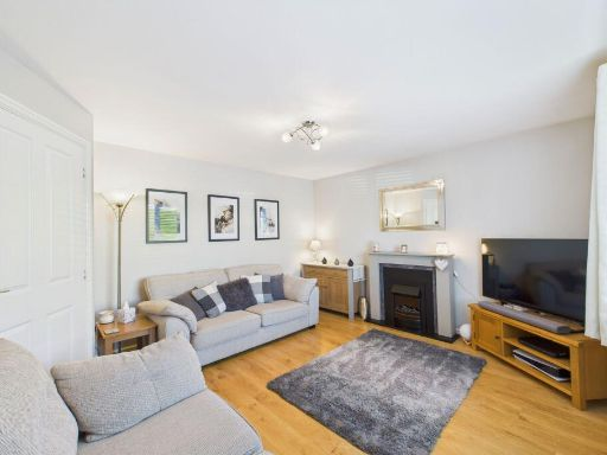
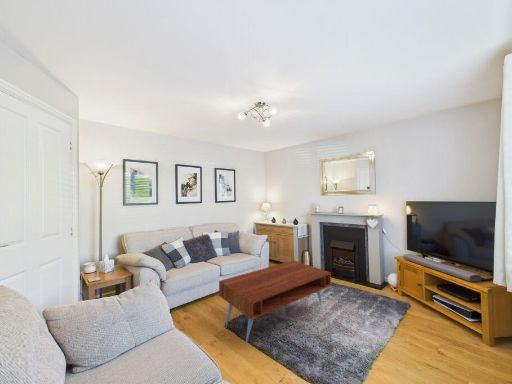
+ coffee table [218,259,332,348]
